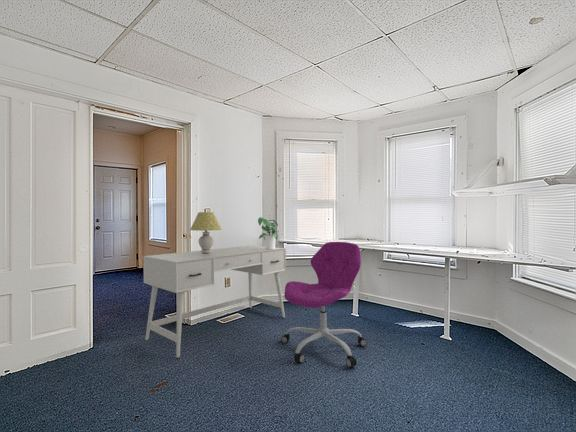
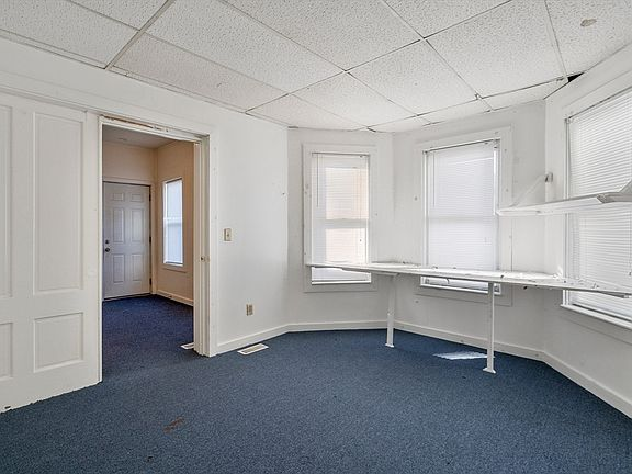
- office chair [280,241,368,368]
- table lamp [189,211,223,253]
- desk [143,244,287,358]
- potted plant [257,216,279,249]
